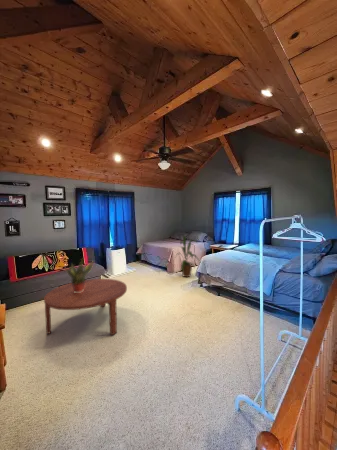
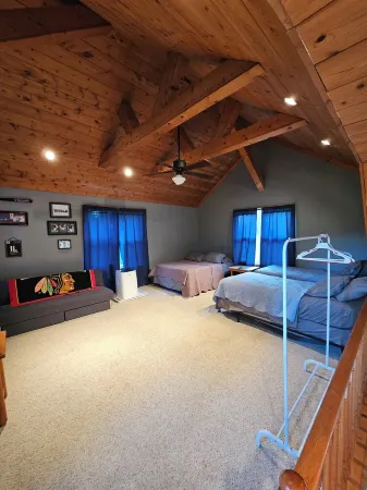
- potted plant [63,258,94,293]
- house plant [172,235,201,278]
- coffee table [43,278,128,336]
